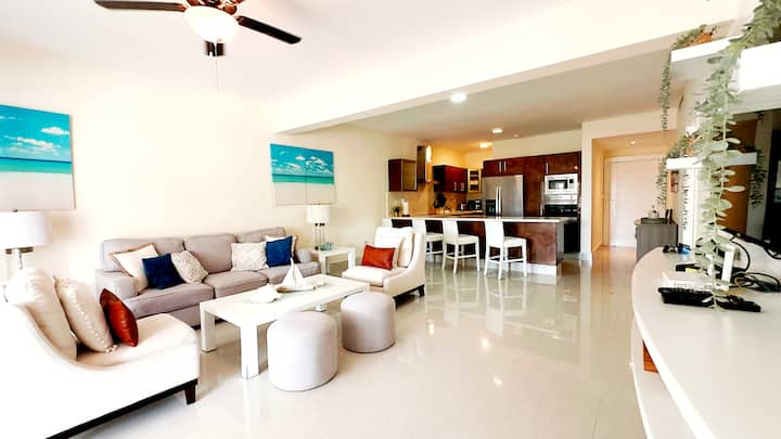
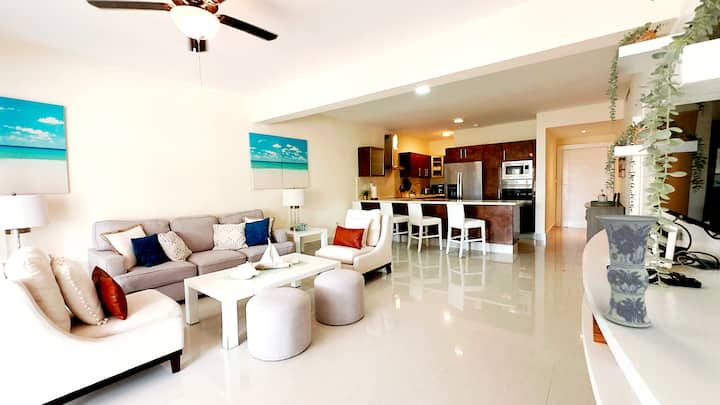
+ vase [595,214,662,328]
